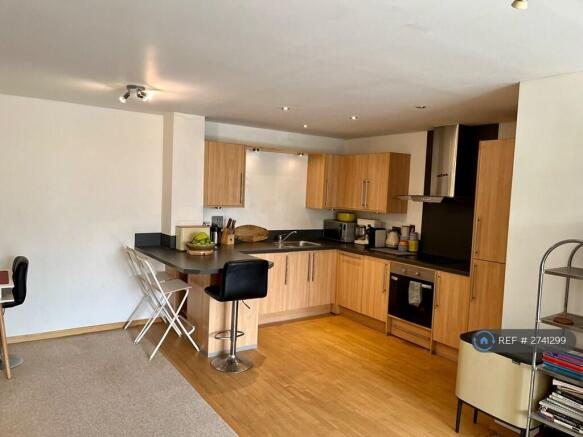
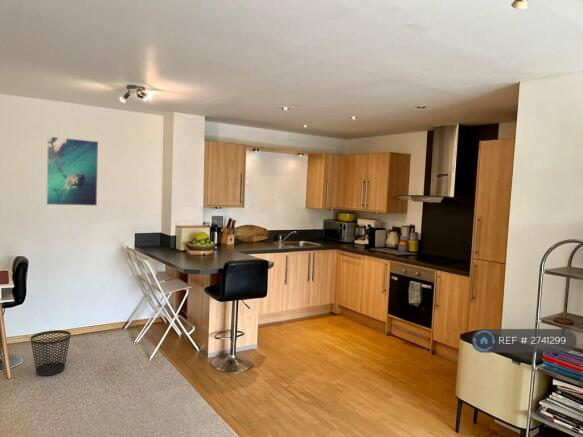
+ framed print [45,135,99,207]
+ wastebasket [29,329,72,377]
